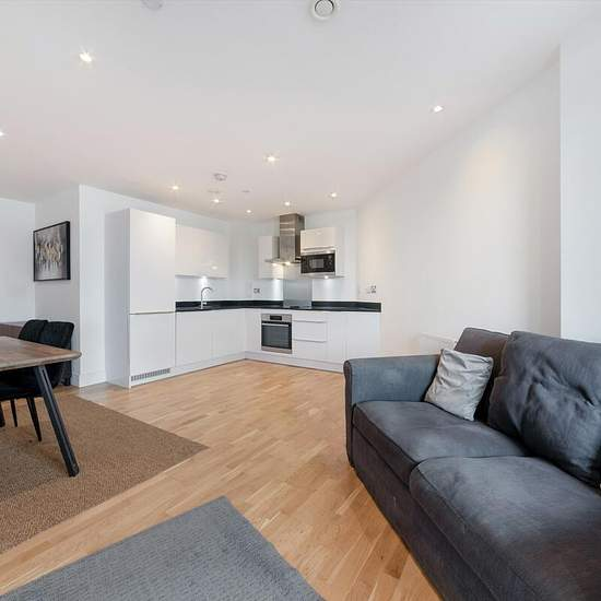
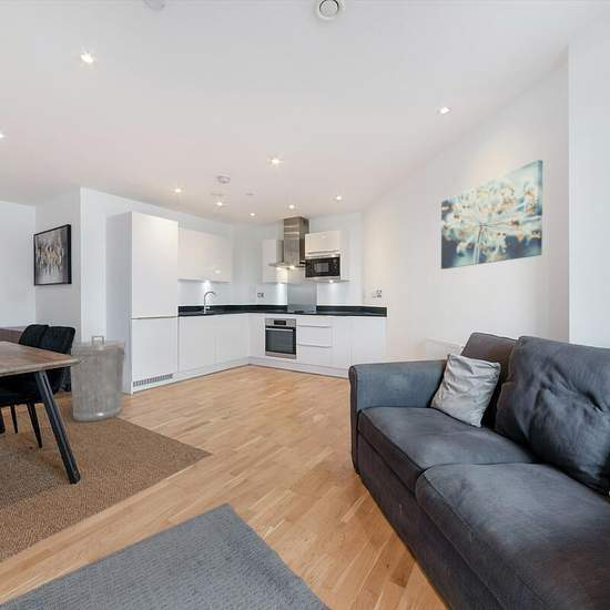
+ wall art [440,159,543,270]
+ trash can [69,335,126,423]
